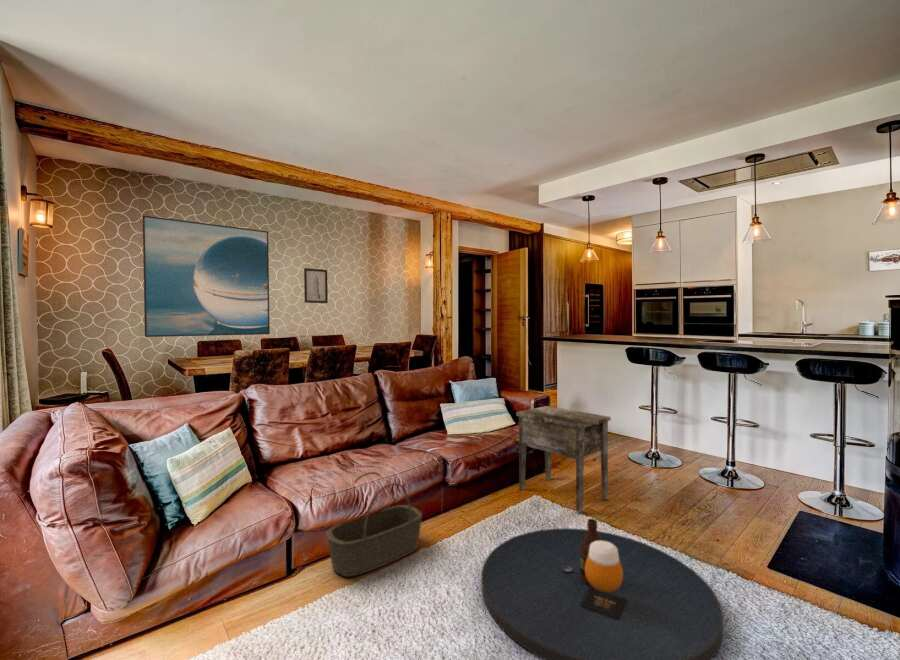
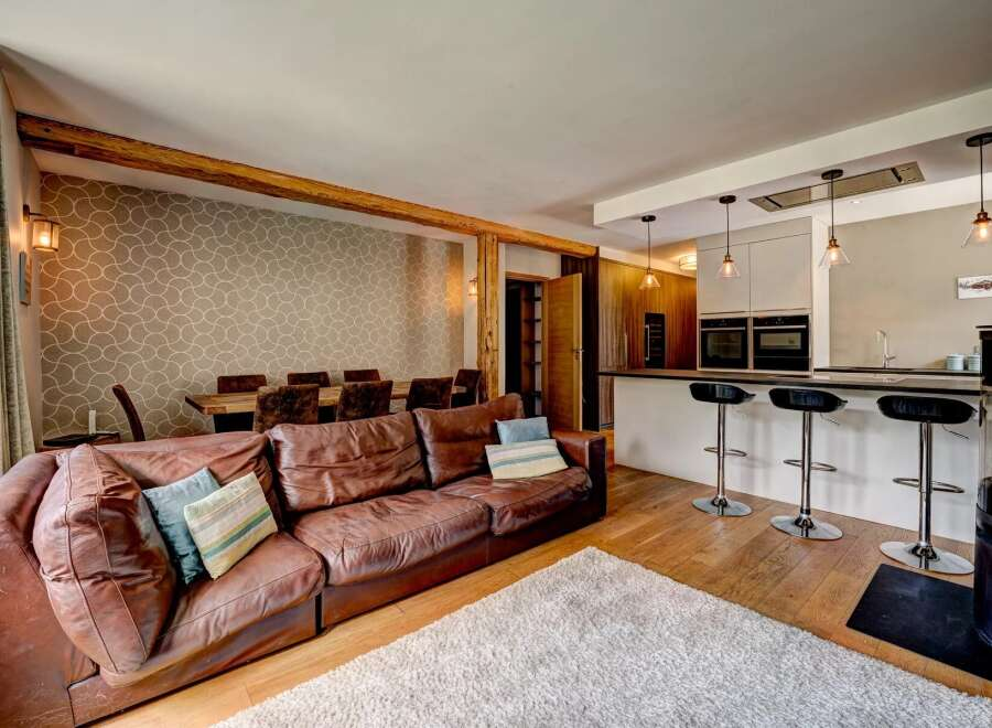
- round table [481,518,724,660]
- basket [325,471,423,578]
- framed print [142,214,271,338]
- side table [515,405,612,514]
- wall art [303,267,329,304]
